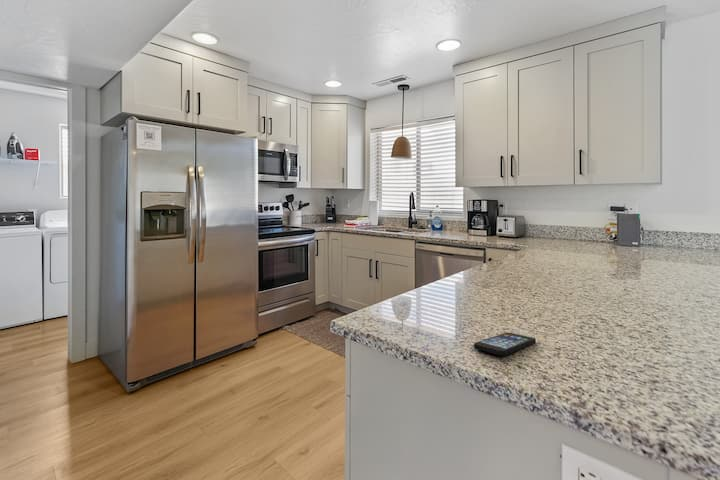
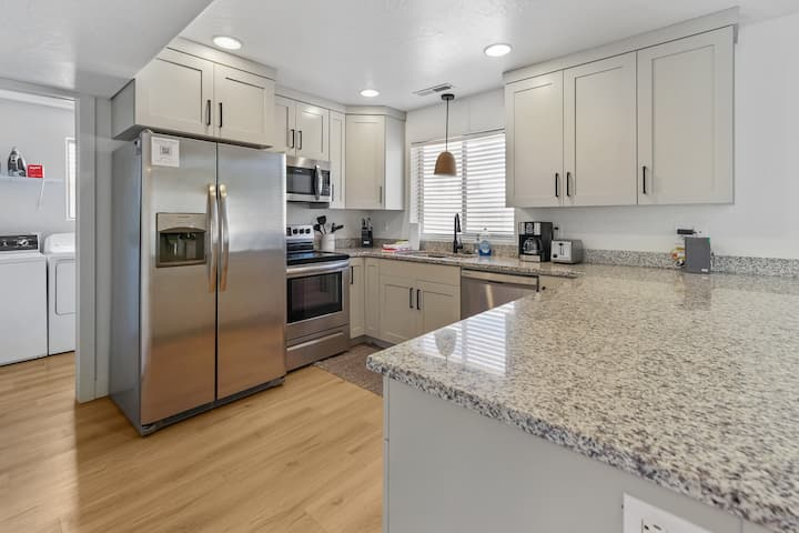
- smartphone [473,332,537,356]
